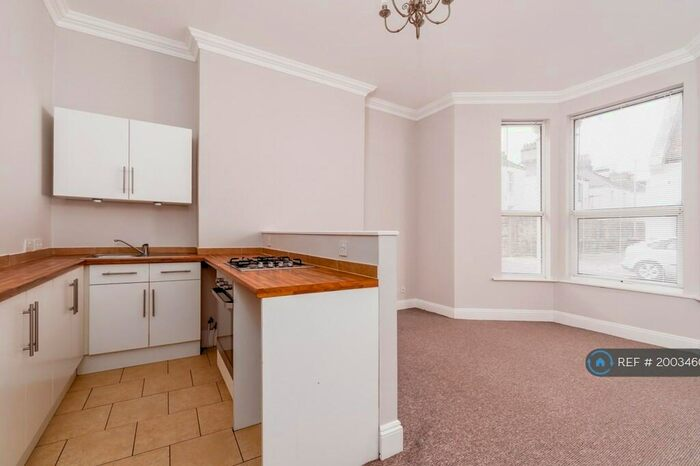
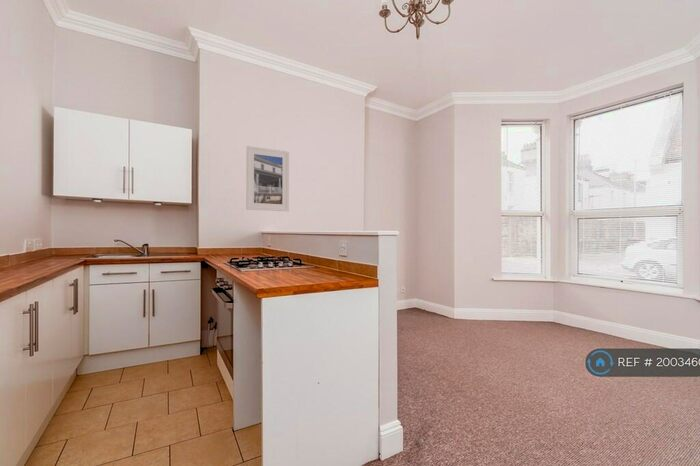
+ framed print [245,145,290,212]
